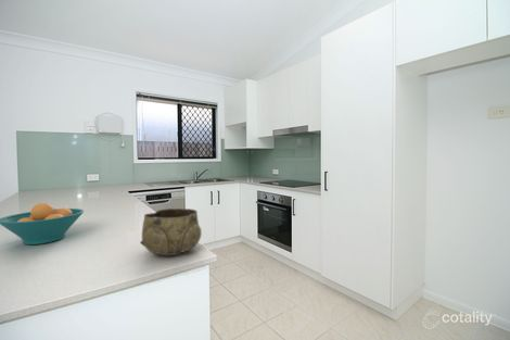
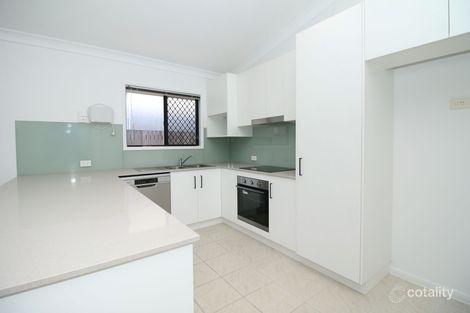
- fruit bowl [0,202,85,245]
- decorative bowl [140,207,203,256]
